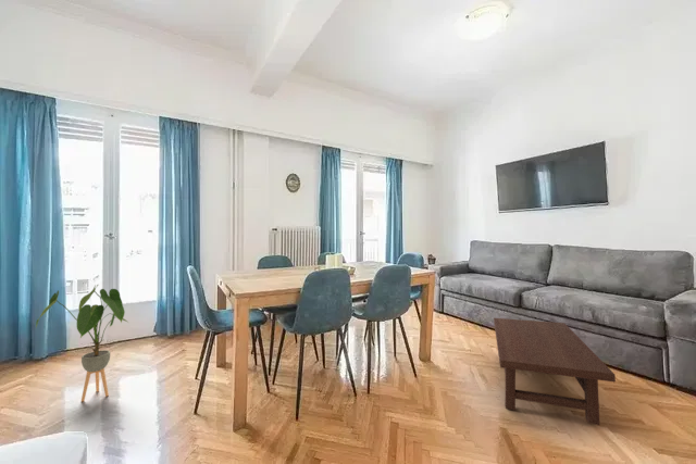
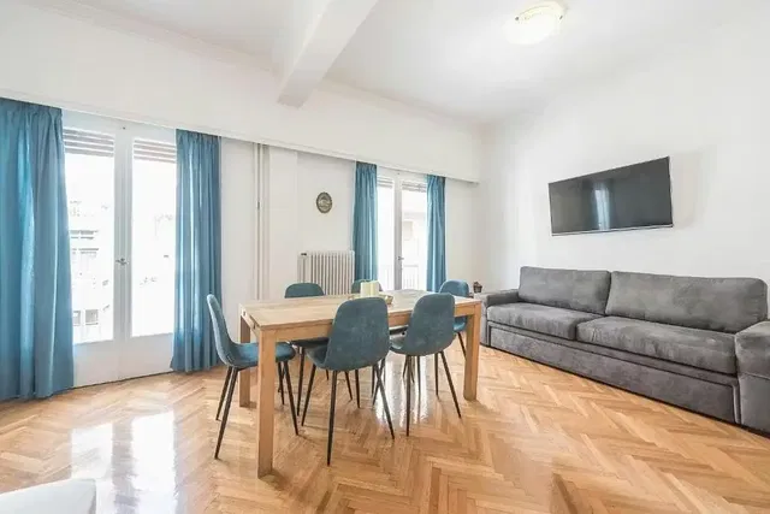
- house plant [35,284,128,402]
- coffee table [493,317,617,426]
